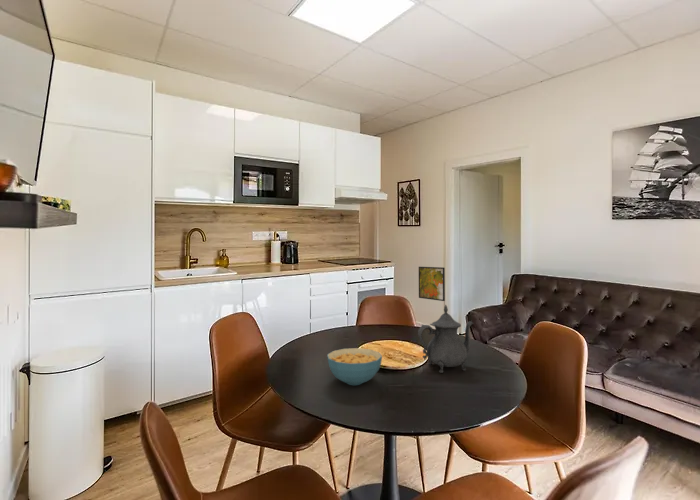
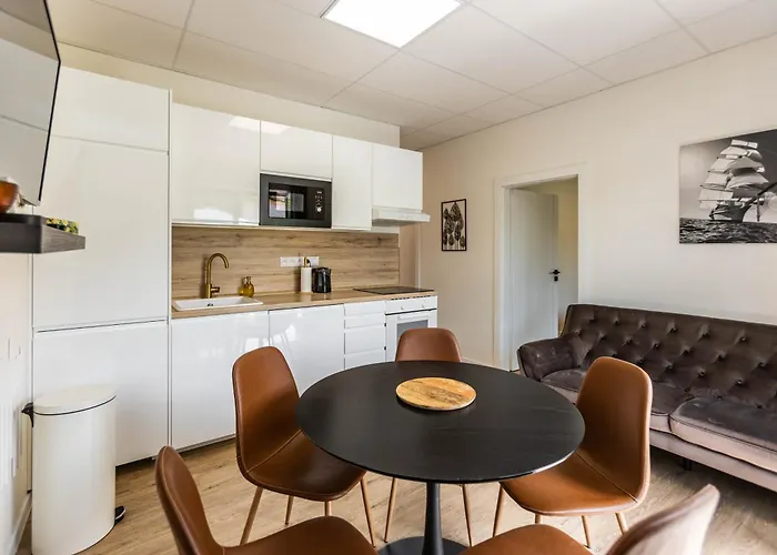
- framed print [418,266,446,302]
- cereal bowl [326,347,383,386]
- teapot [417,304,475,374]
